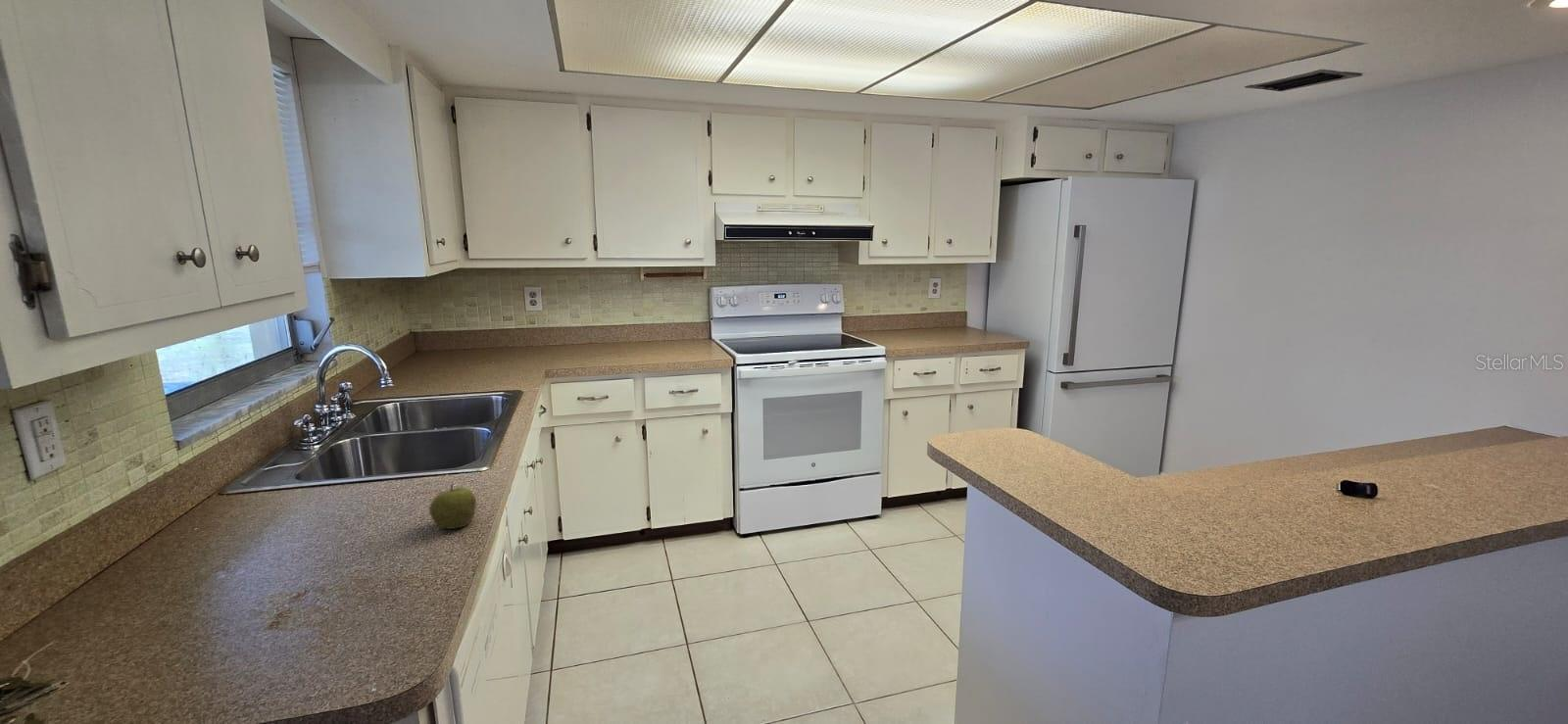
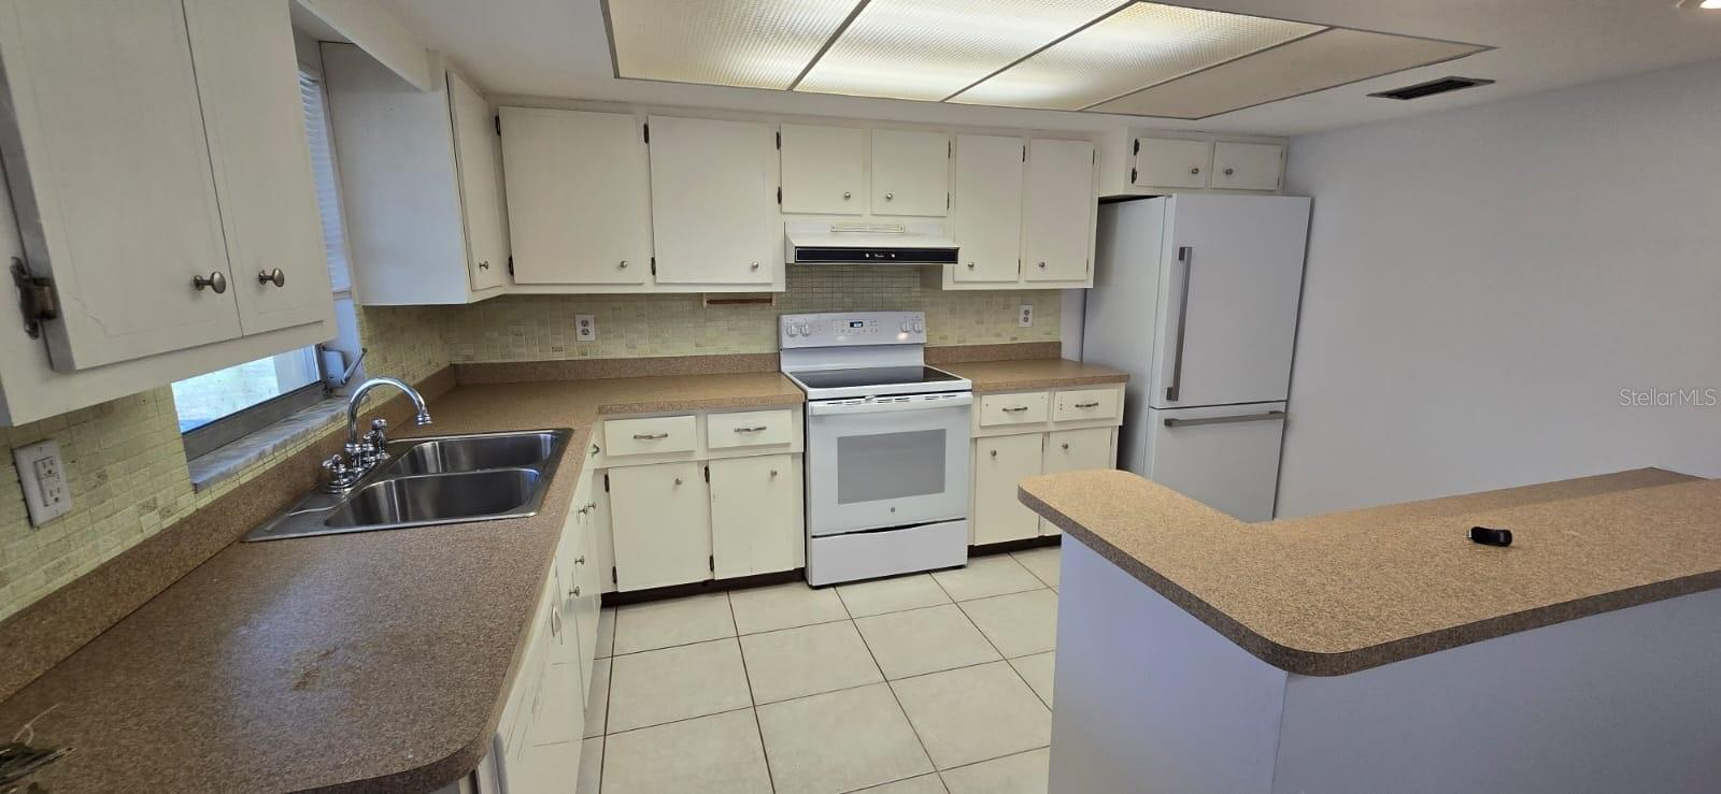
- apple [428,483,477,530]
